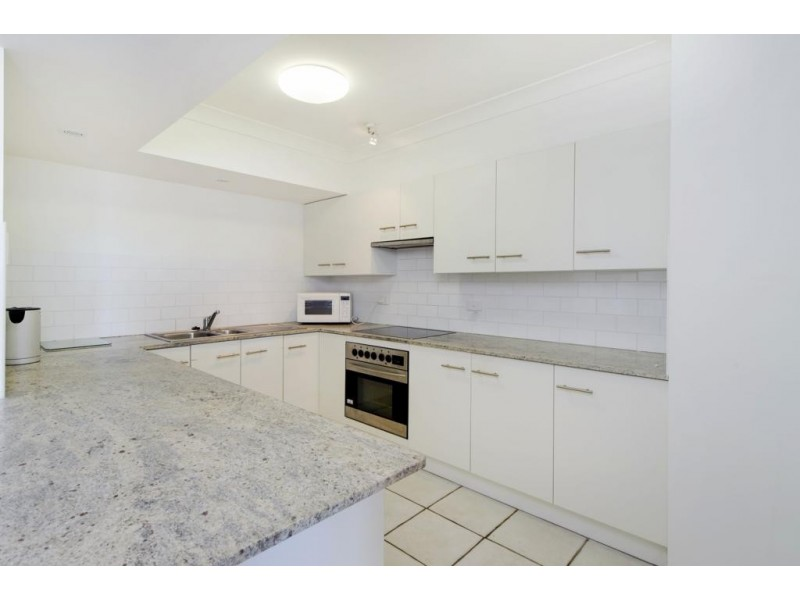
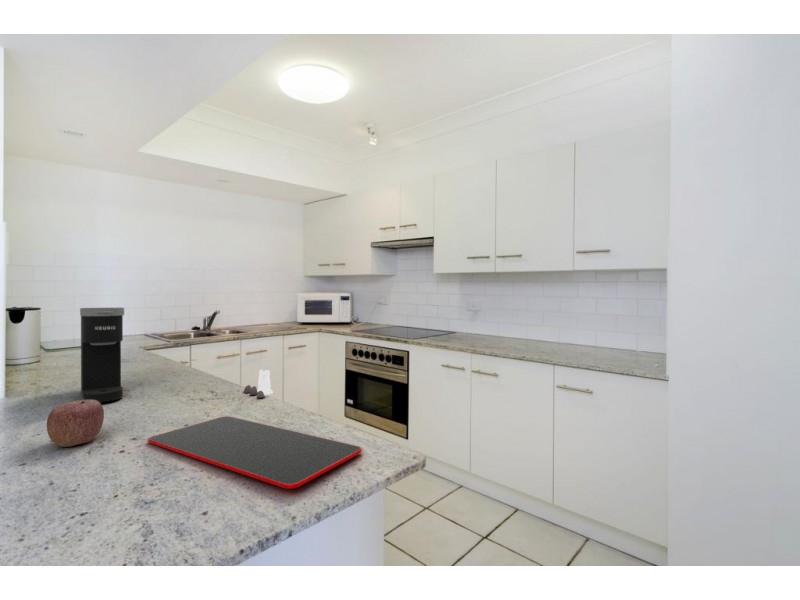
+ cutting board [147,415,363,490]
+ salt and pepper shaker set [242,369,273,399]
+ coffee maker [79,307,125,404]
+ apple [46,399,105,448]
